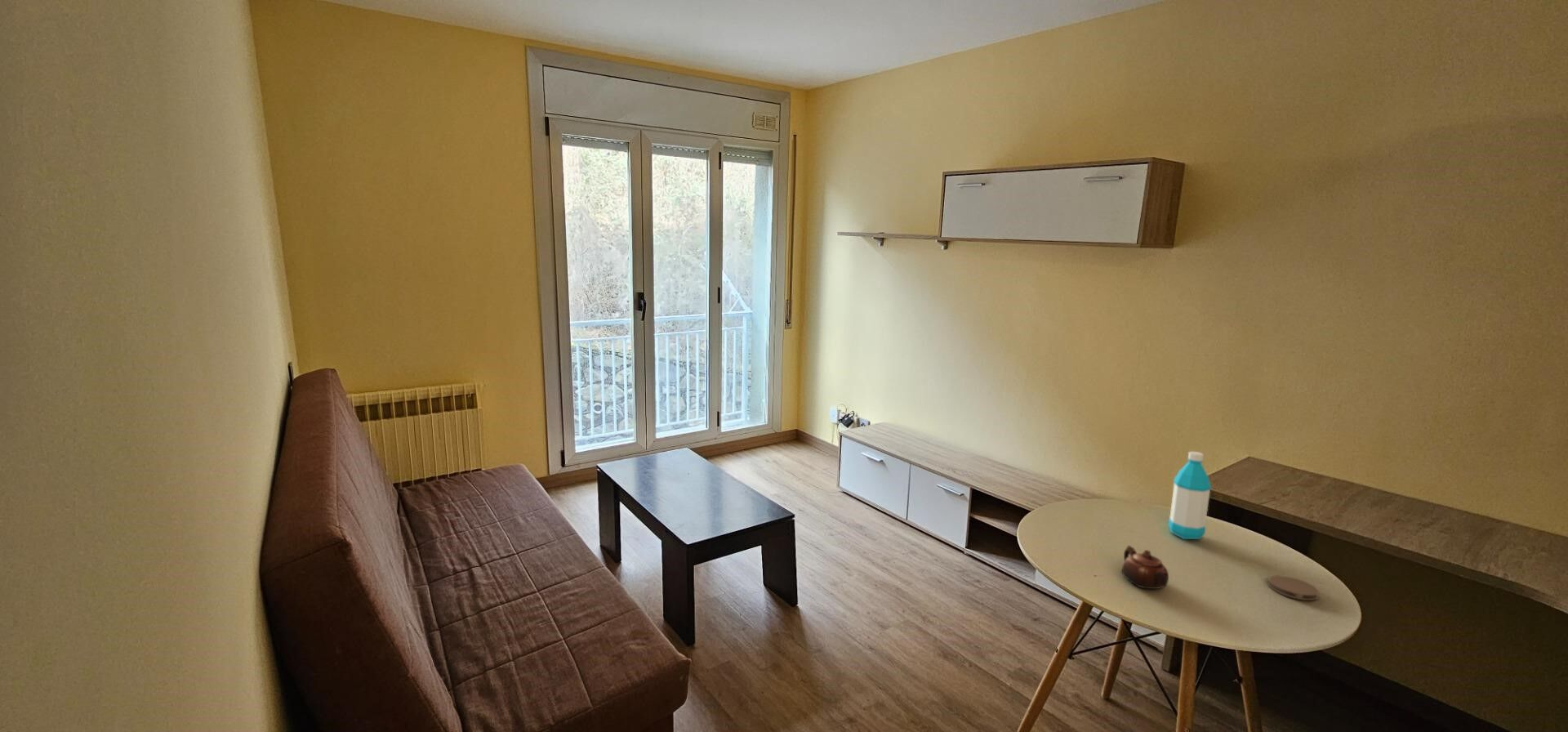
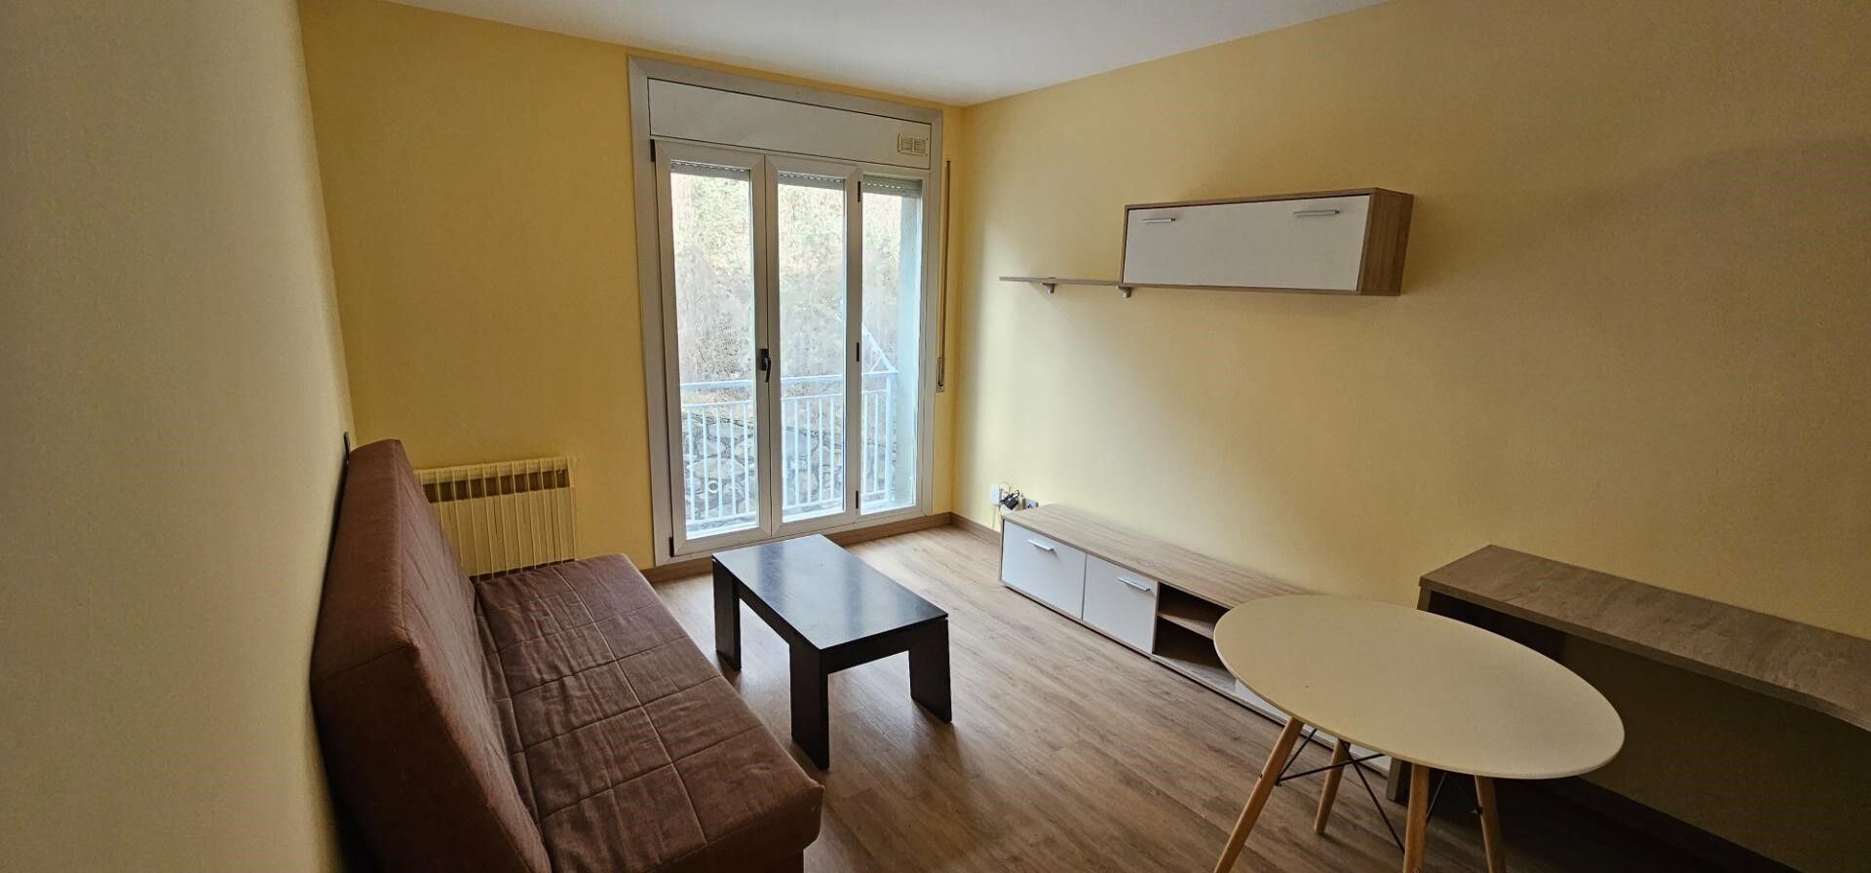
- coaster [1267,574,1320,601]
- teapot [1121,545,1169,590]
- water bottle [1168,450,1212,540]
